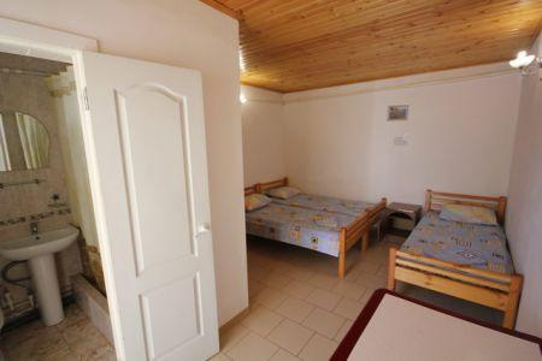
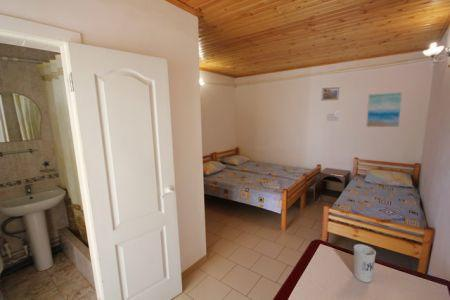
+ cup [353,243,377,283]
+ wall art [365,91,403,128]
